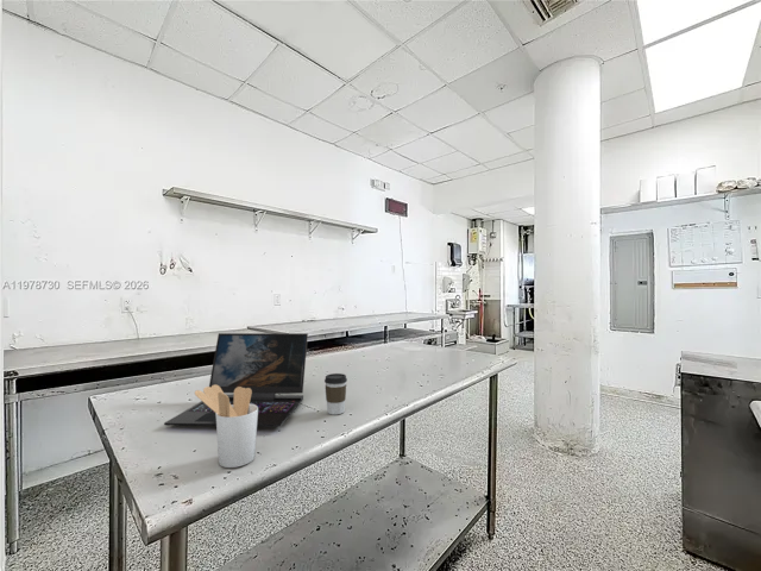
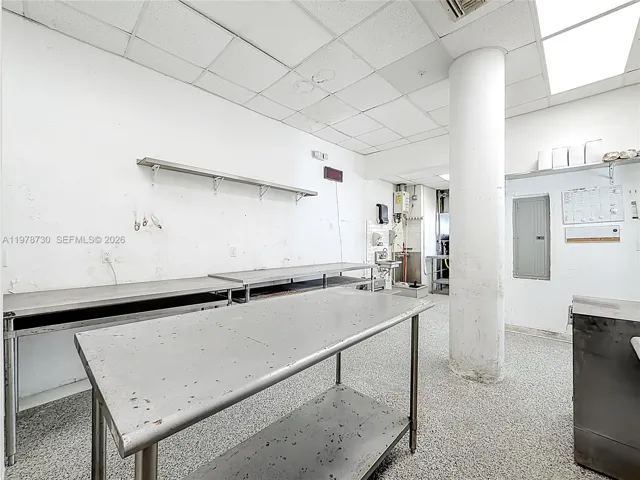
- utensil holder [194,384,258,469]
- coffee cup [323,372,348,415]
- laptop [163,332,309,428]
